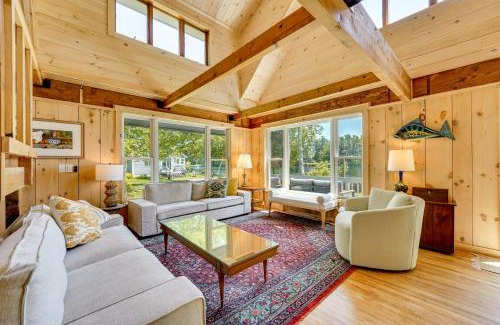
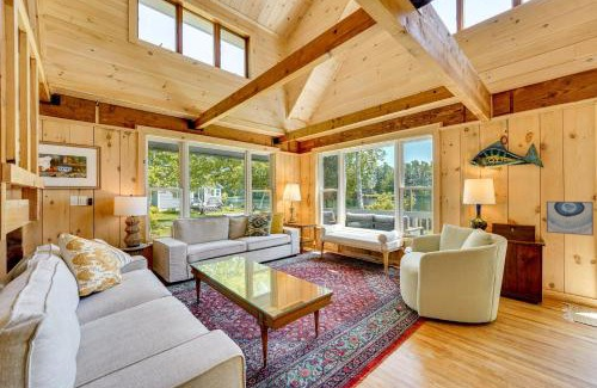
+ wall art [546,201,595,236]
